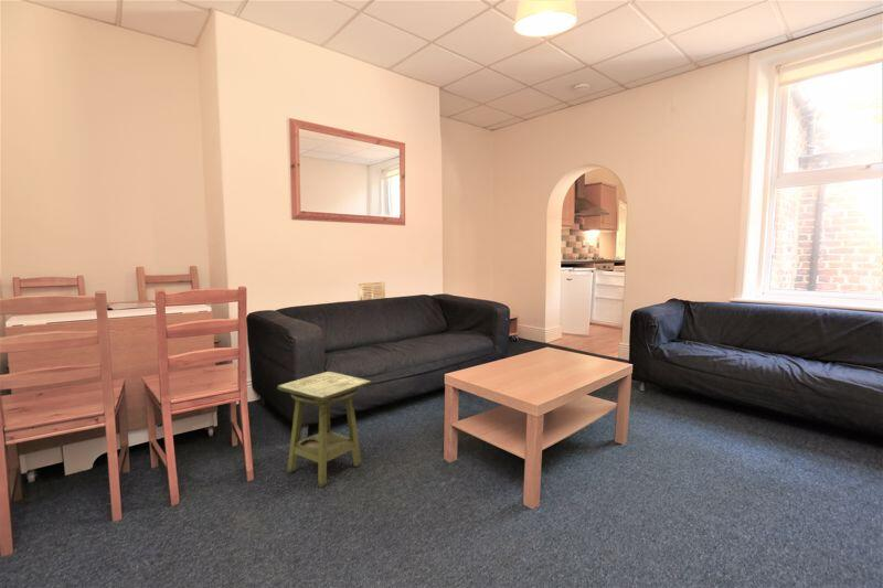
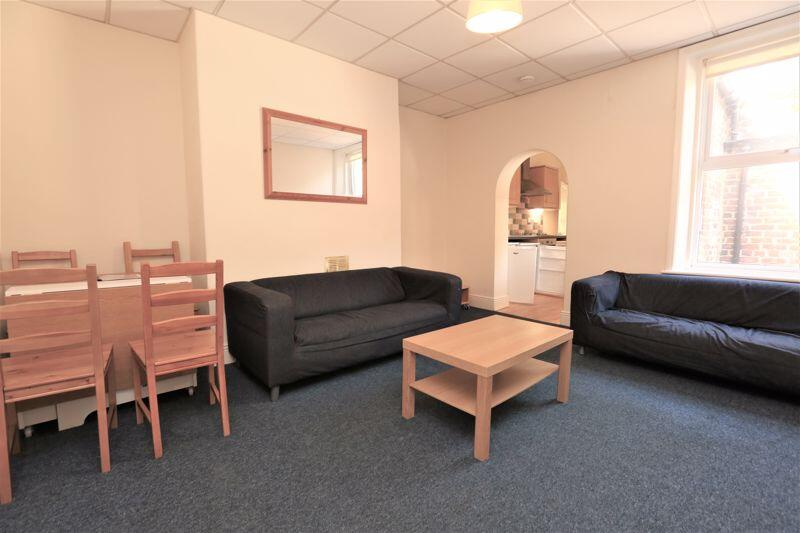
- side table [276,371,373,488]
